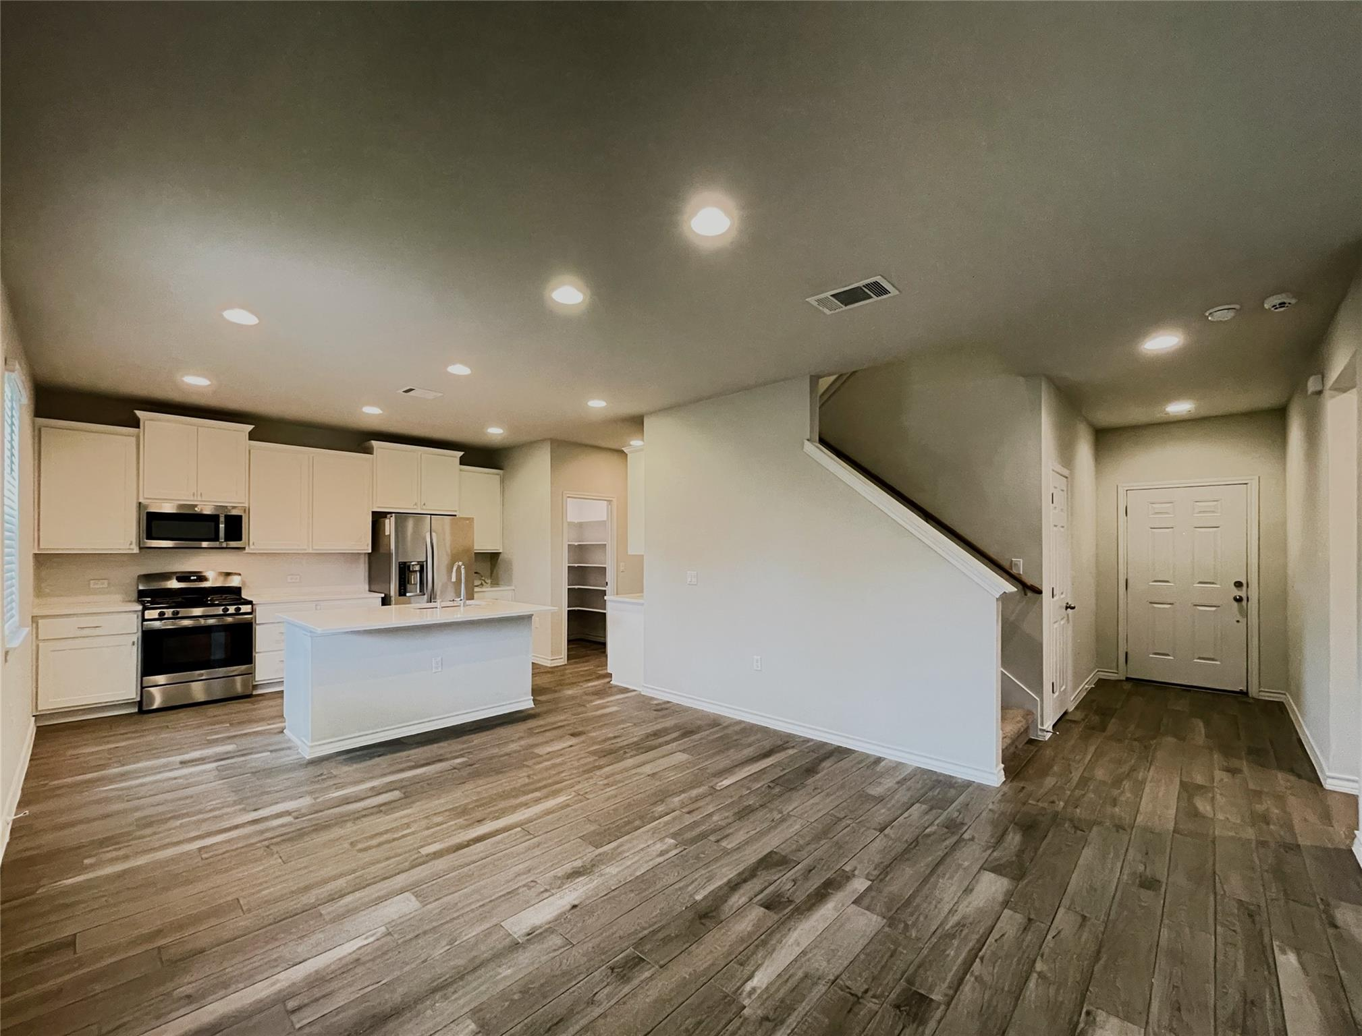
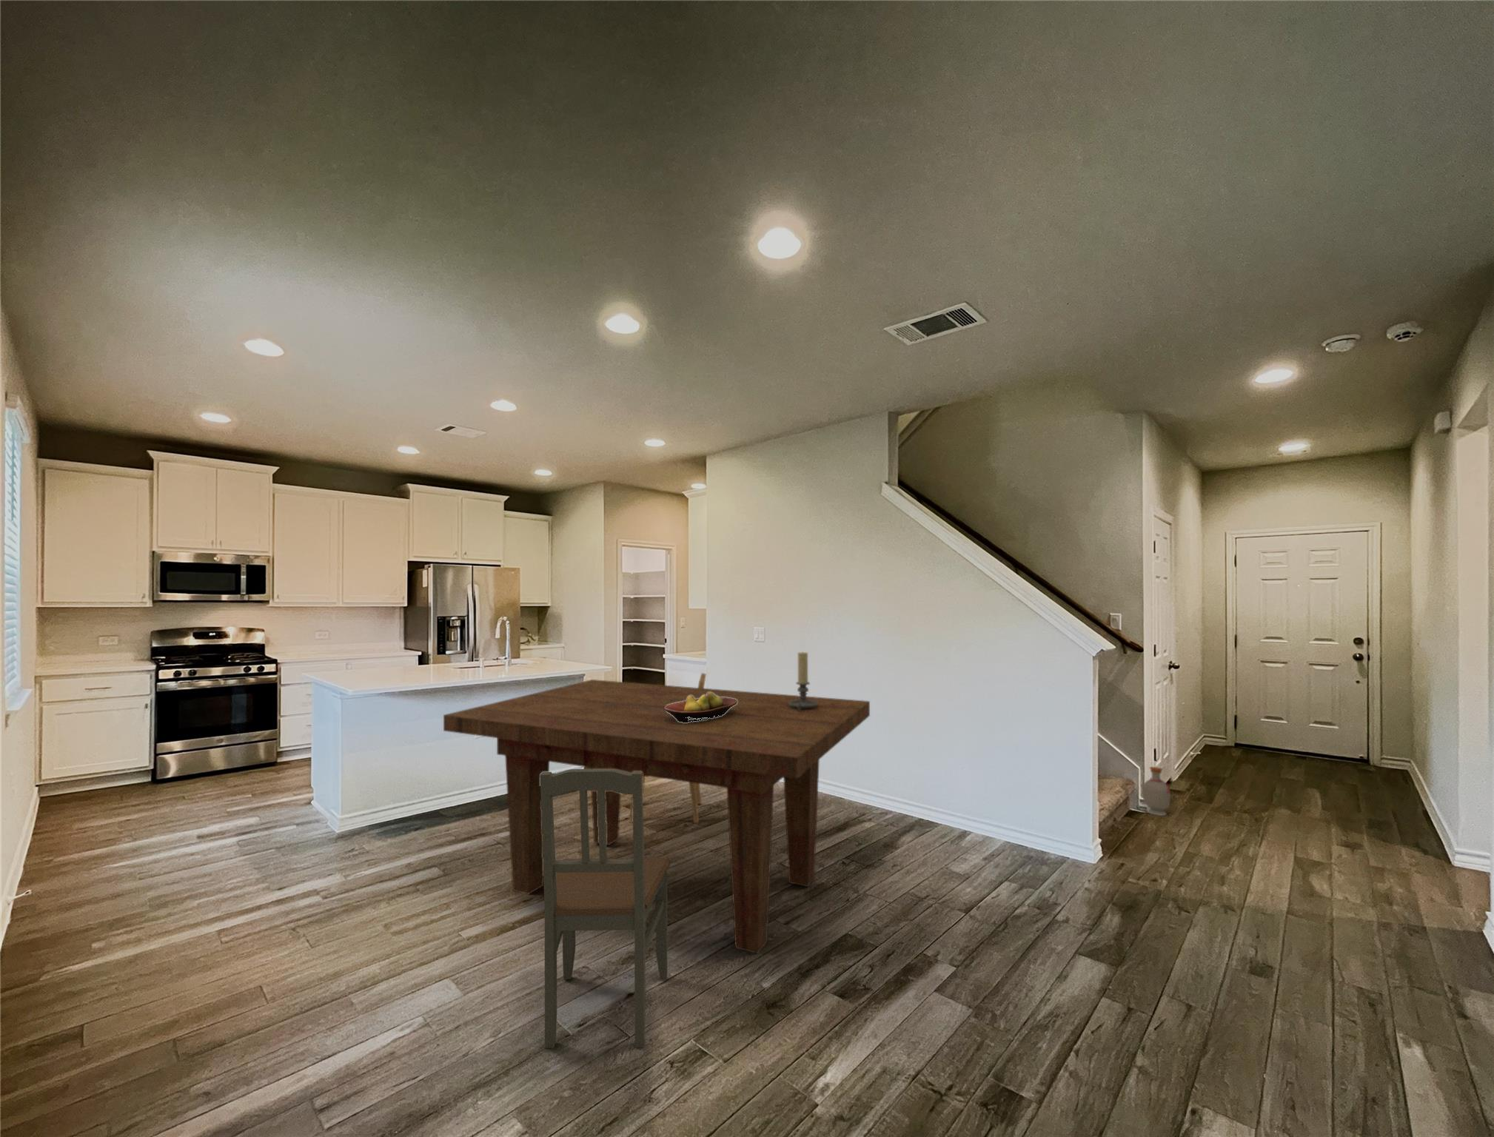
+ dining chair [628,672,707,824]
+ candle holder [788,651,818,711]
+ bottle [1142,766,1172,817]
+ dining chair [541,768,671,1049]
+ dining table [443,678,871,955]
+ fruit bowl [664,693,737,723]
